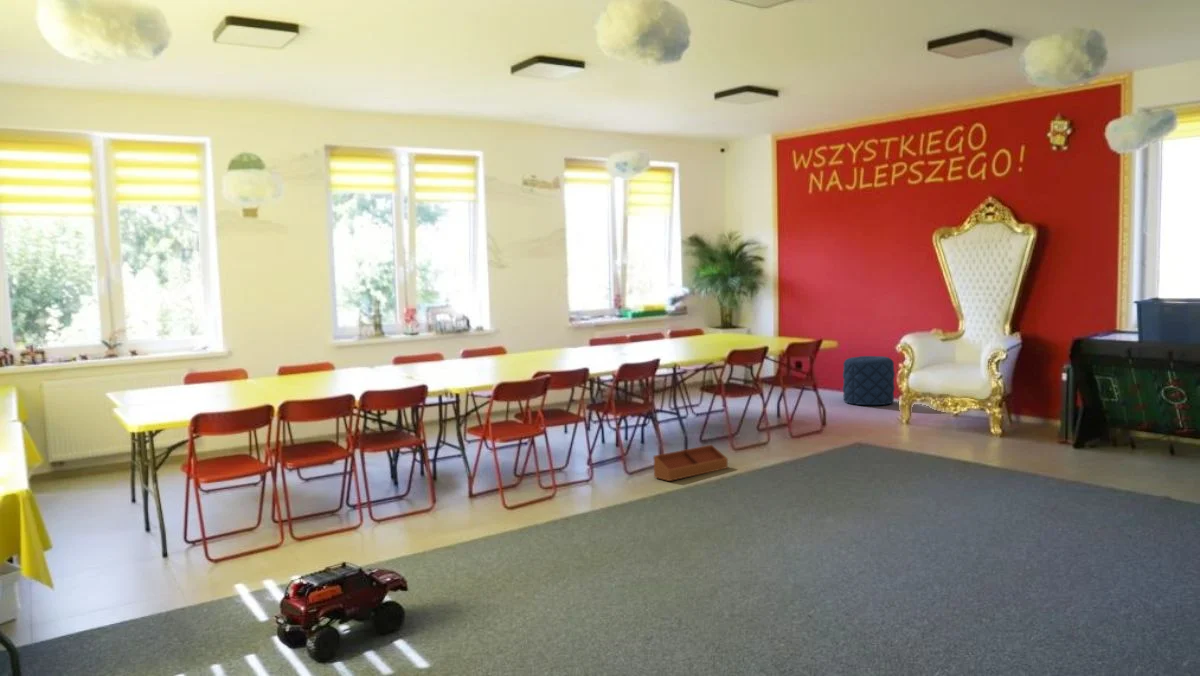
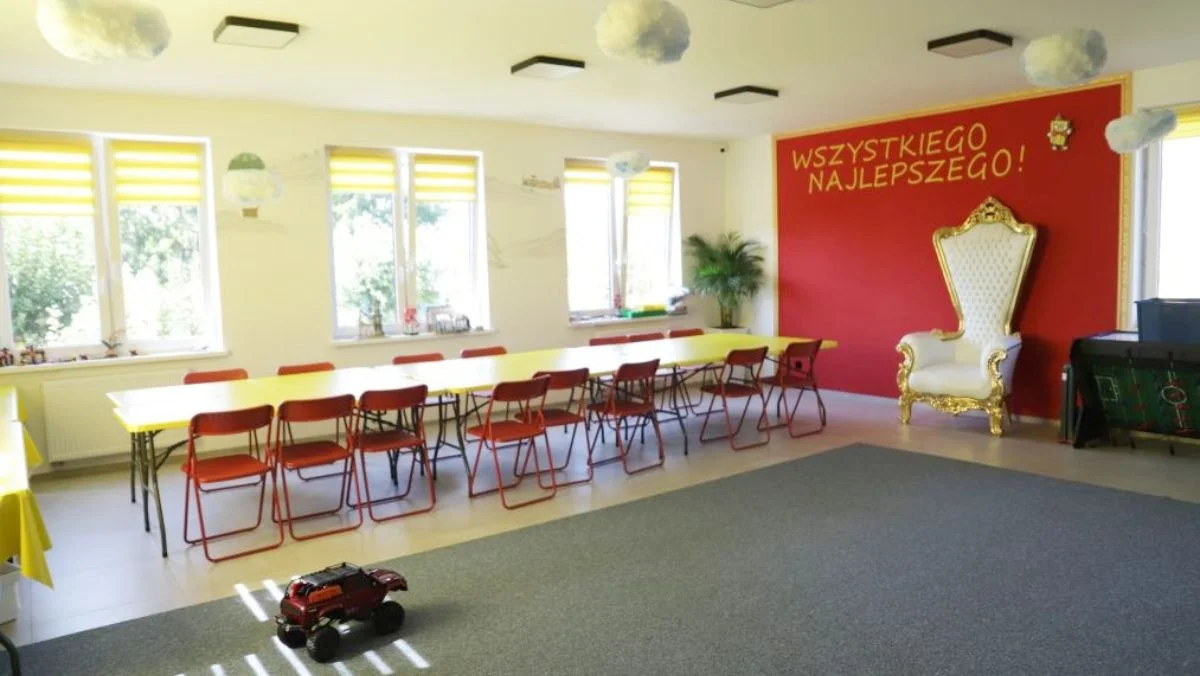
- storage bin [652,444,729,482]
- pouf [842,355,896,406]
